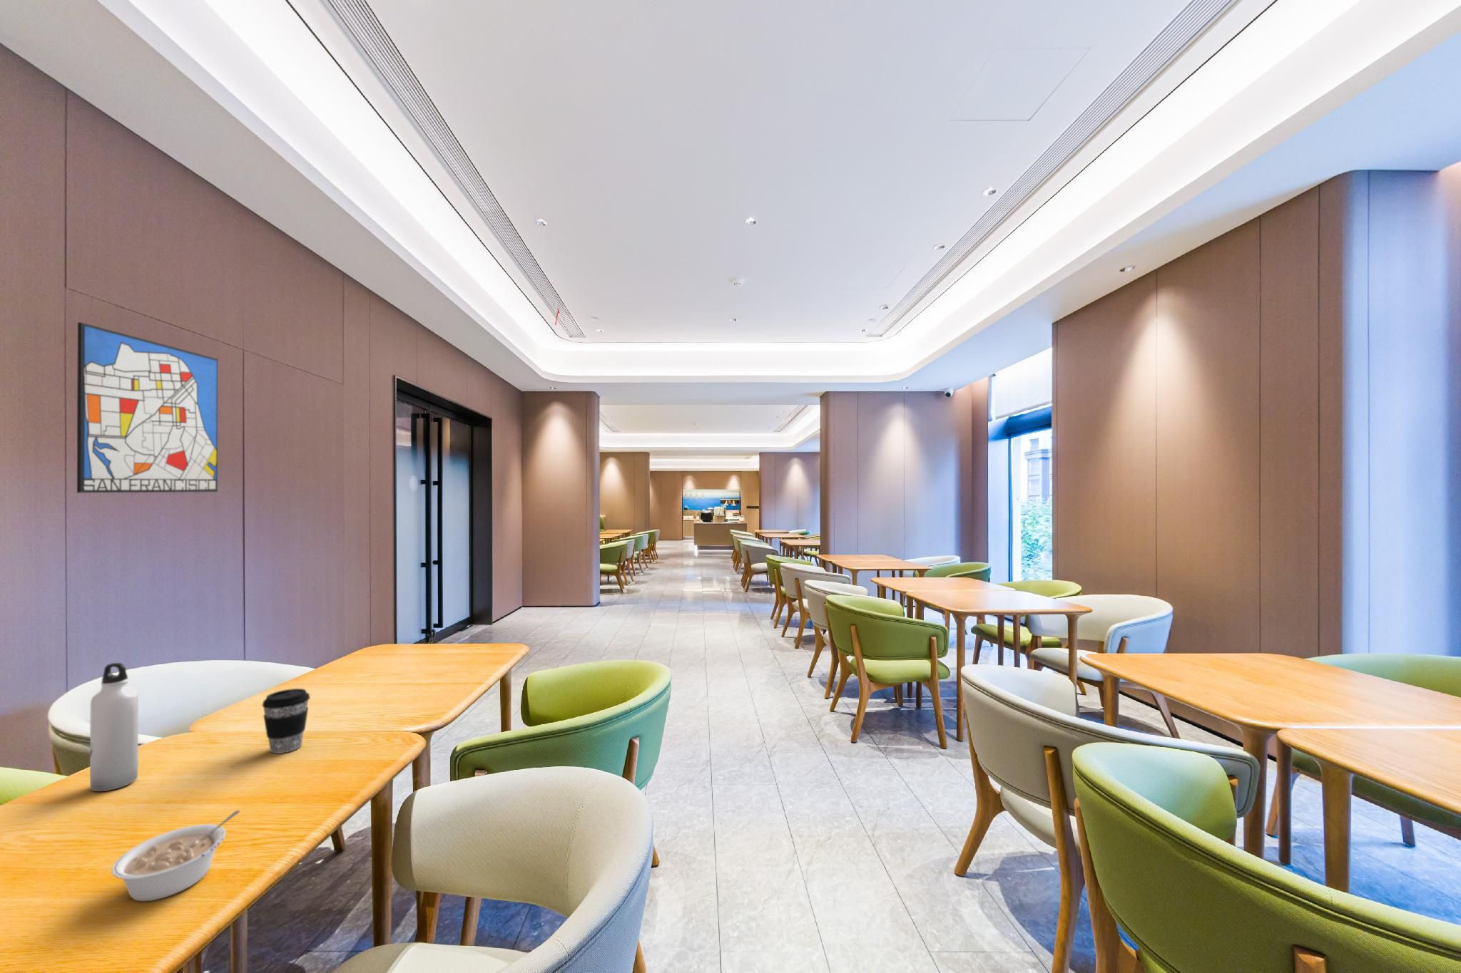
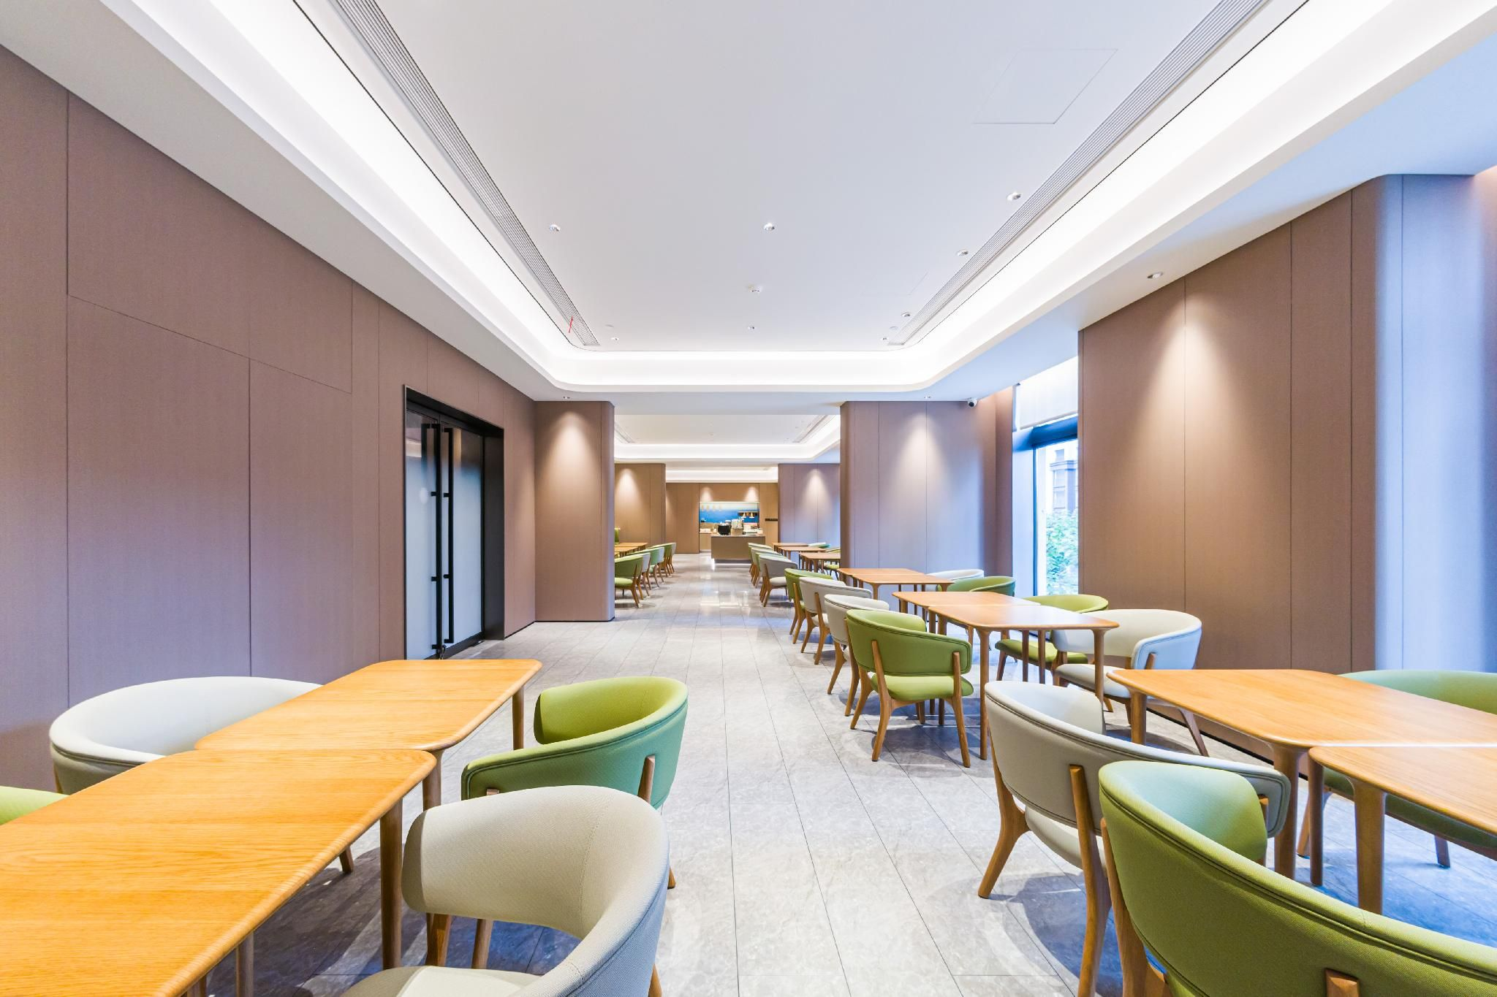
- coffee cup [262,687,311,754]
- water bottle [89,662,139,792]
- legume [111,810,240,902]
- wall art [76,321,218,493]
